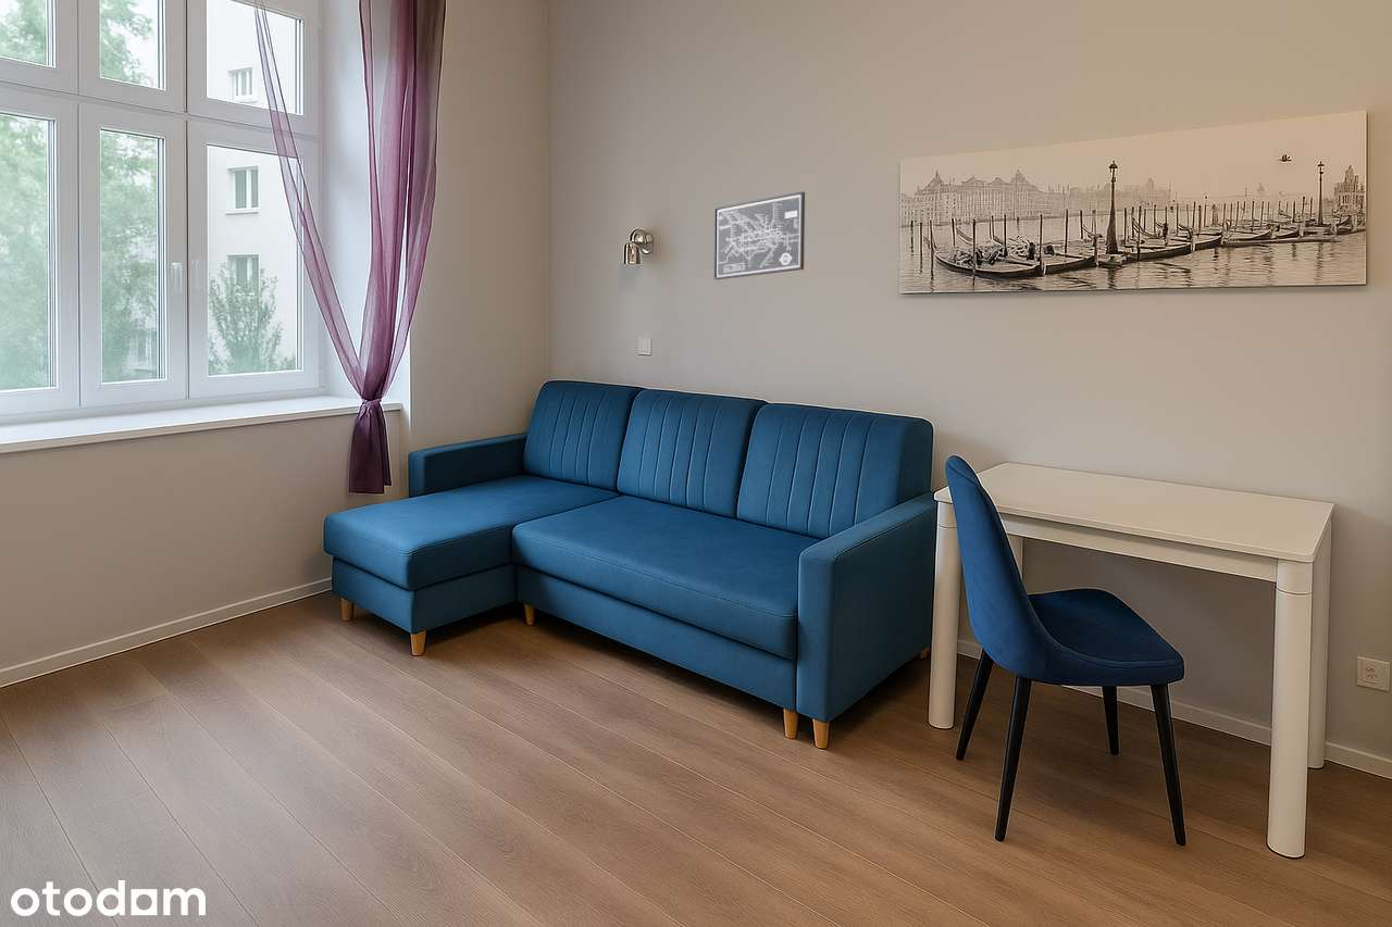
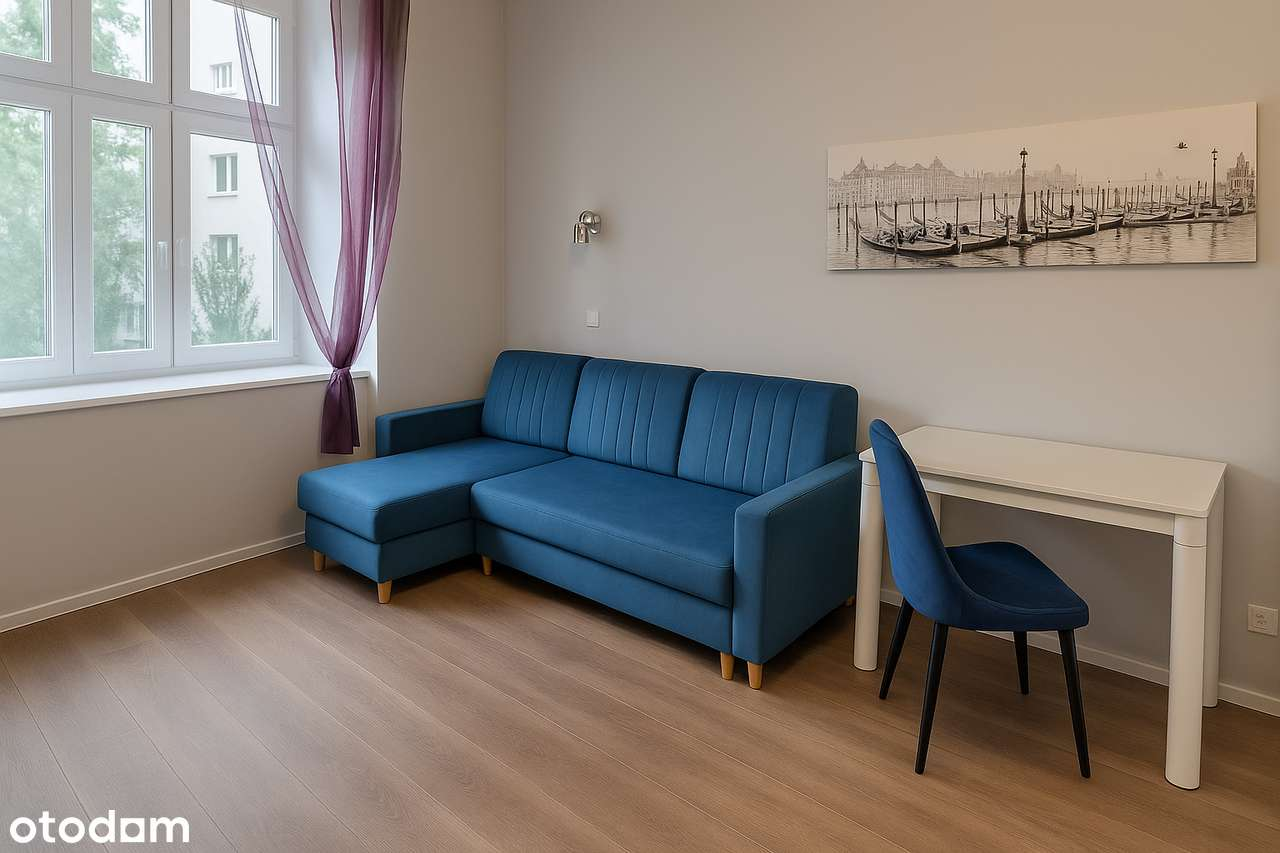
- wall art [712,190,806,280]
